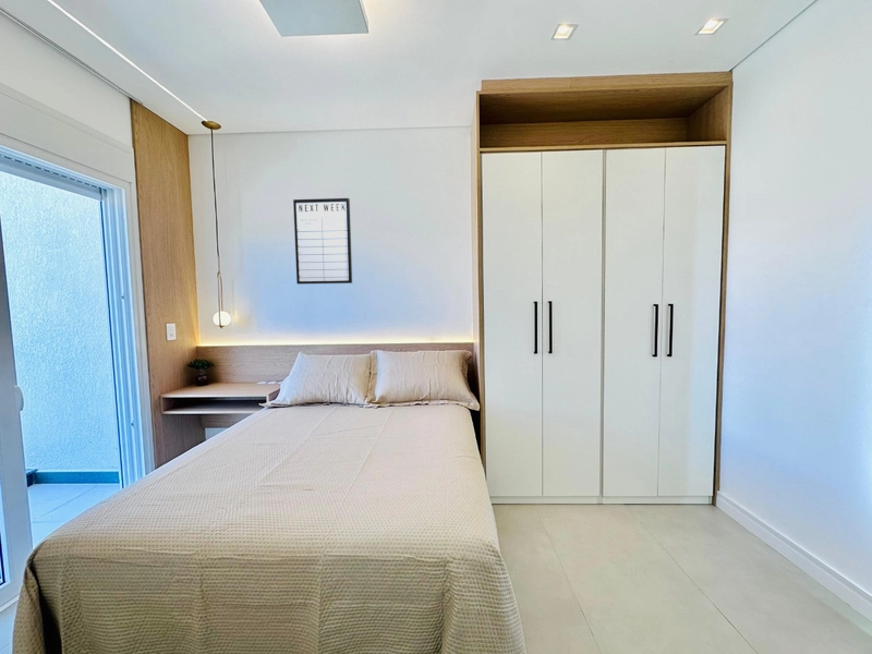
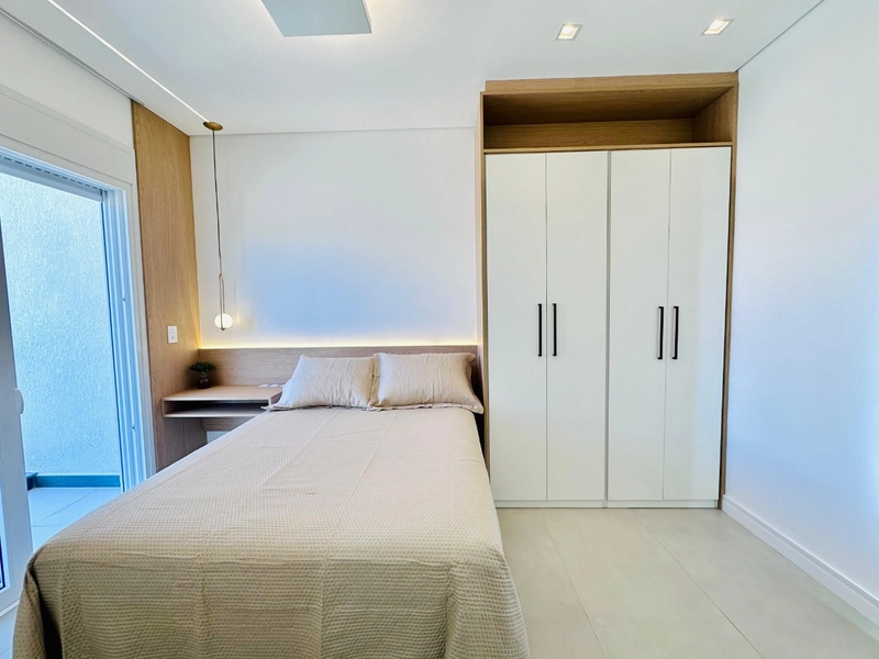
- writing board [292,197,353,286]
